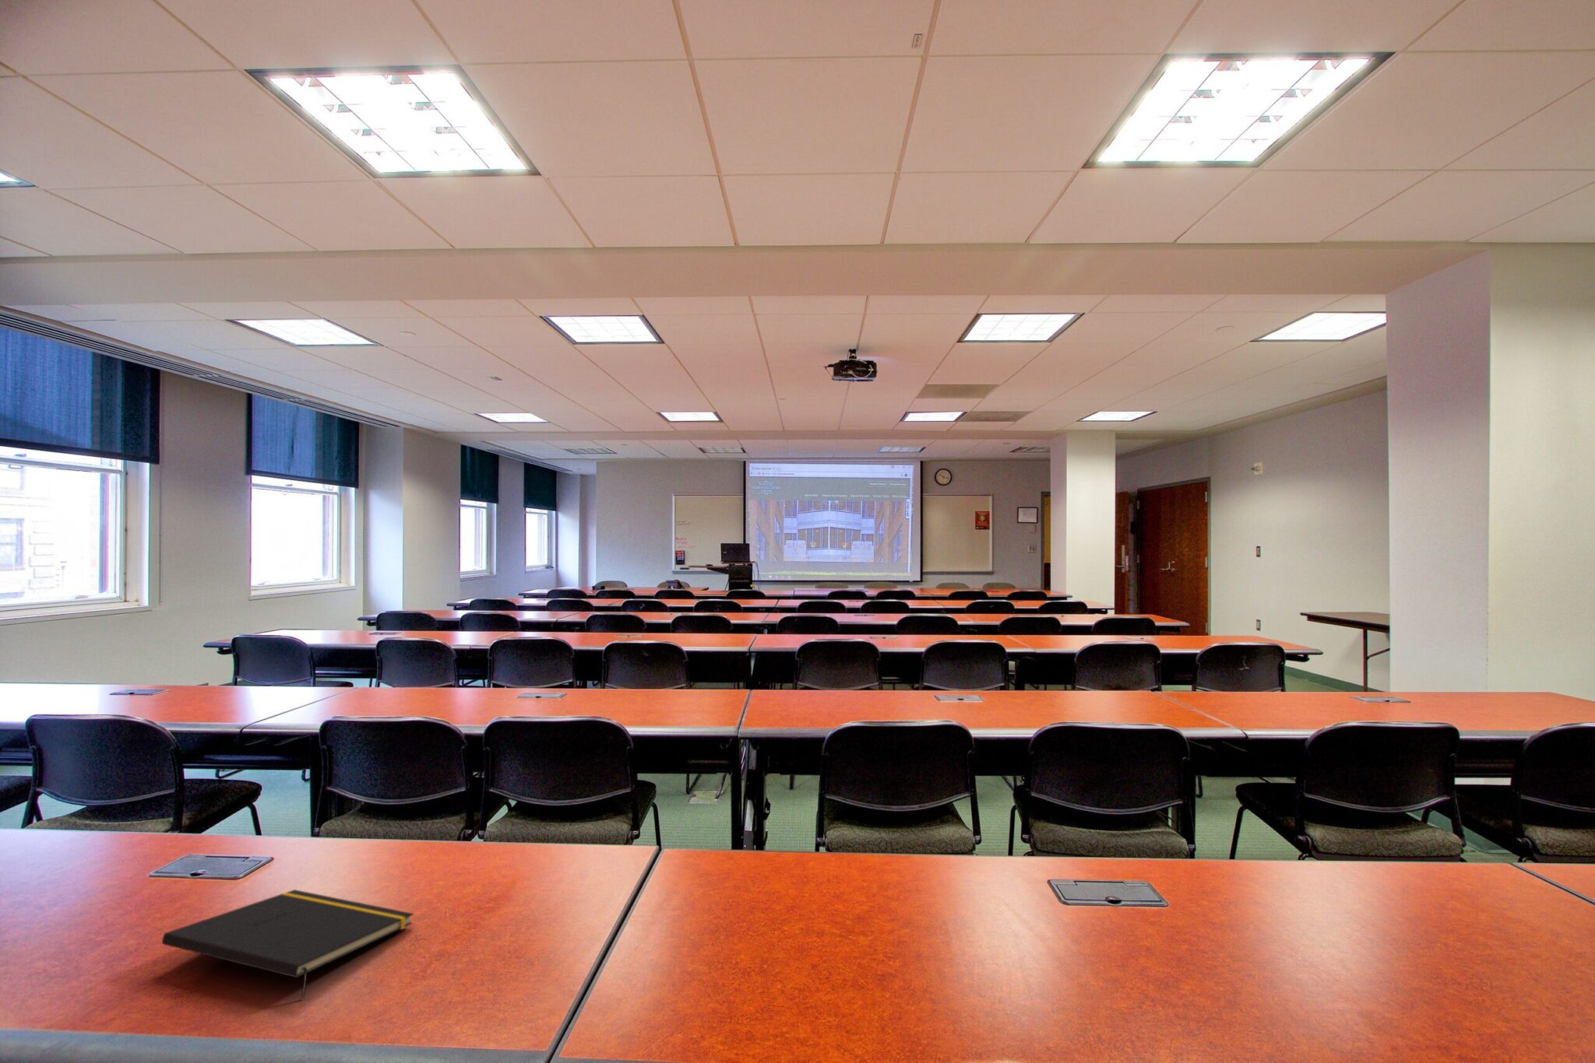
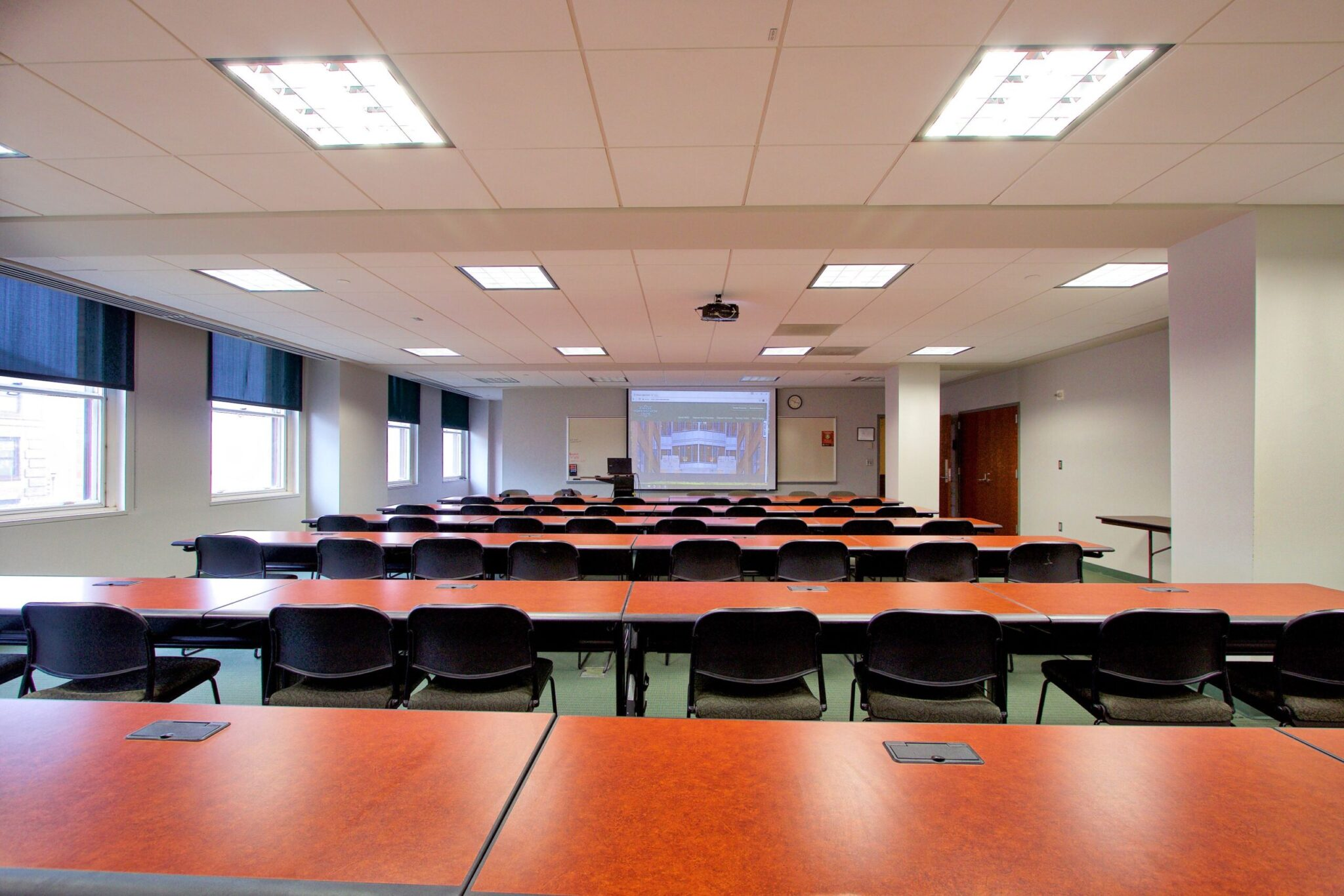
- notepad [161,889,414,1001]
